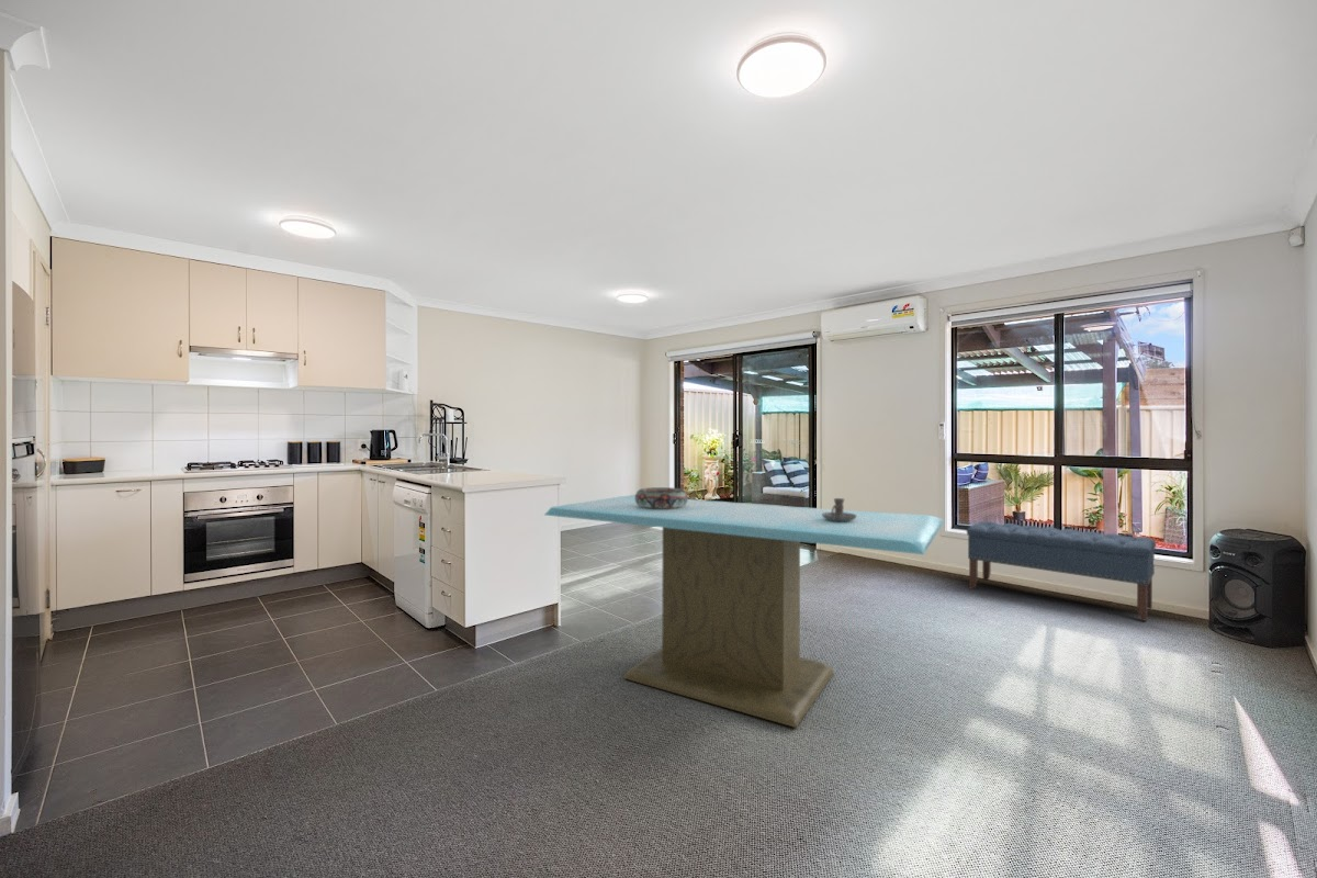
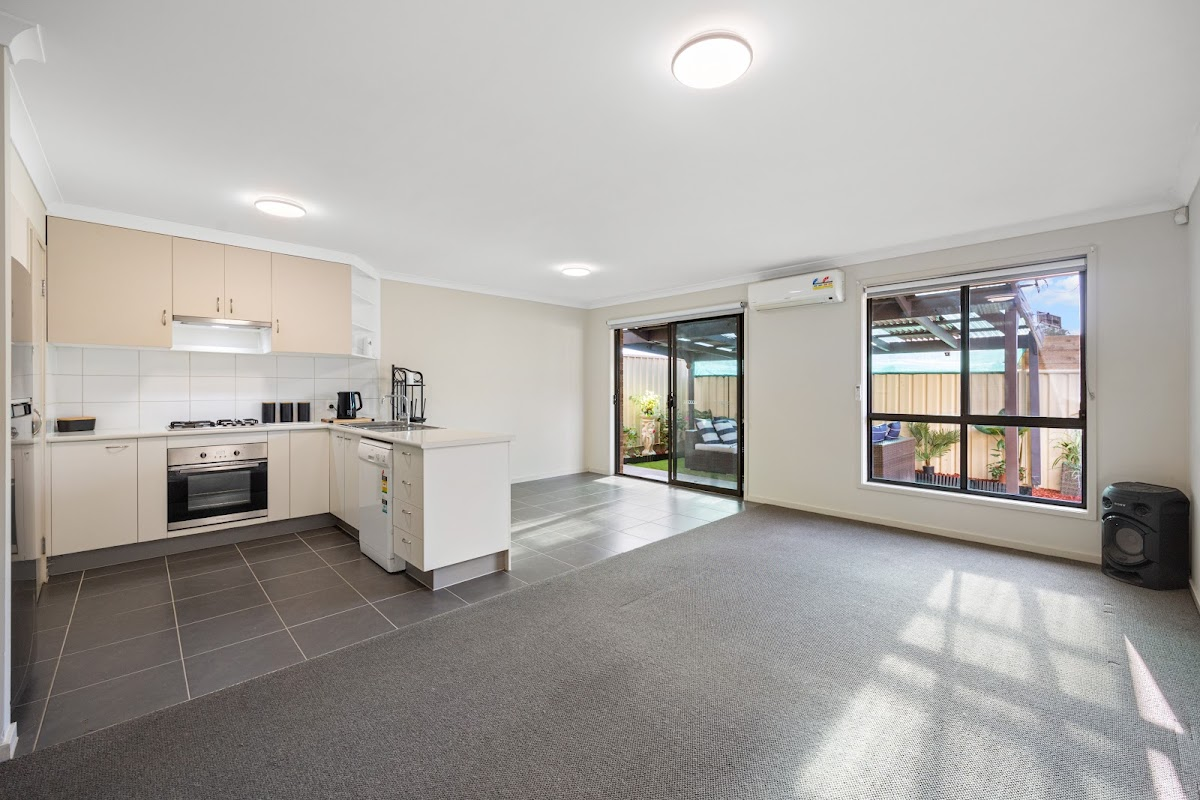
- dining table [543,494,944,729]
- decorative bowl [634,486,689,509]
- candle holder [822,497,856,521]
- bench [966,520,1157,622]
